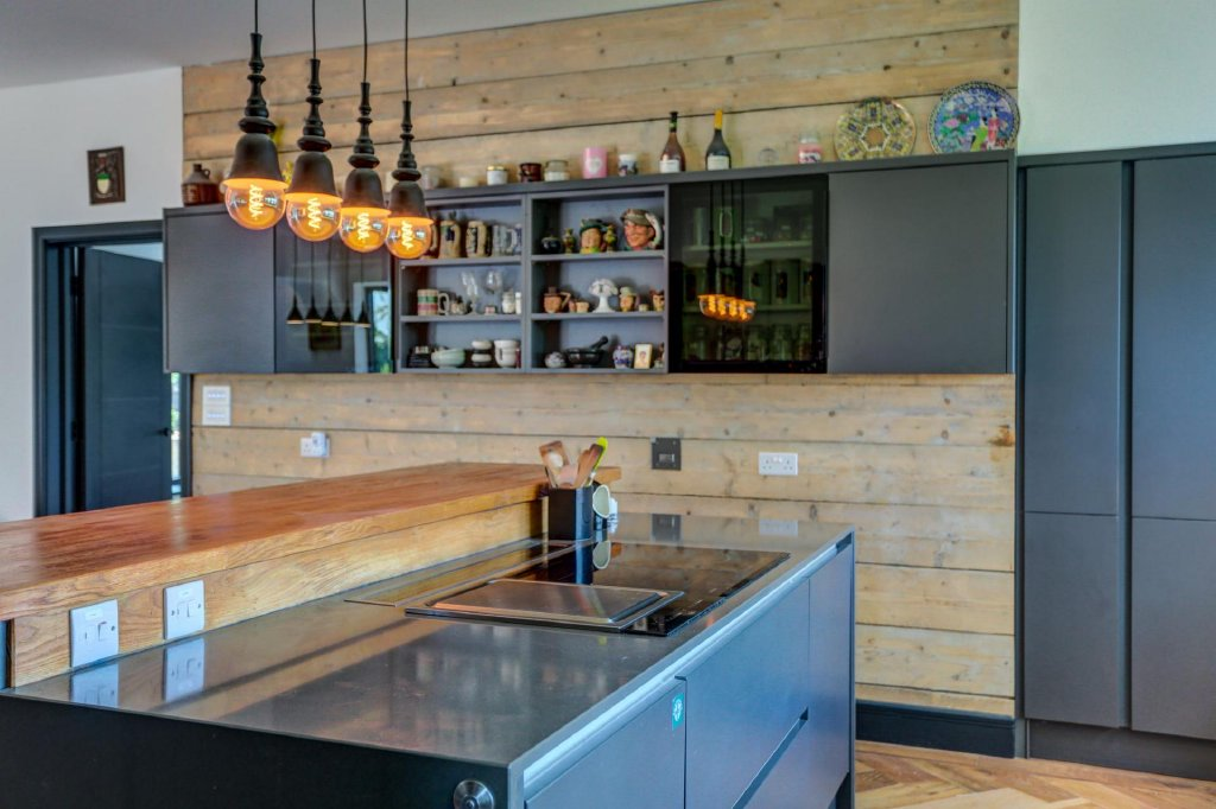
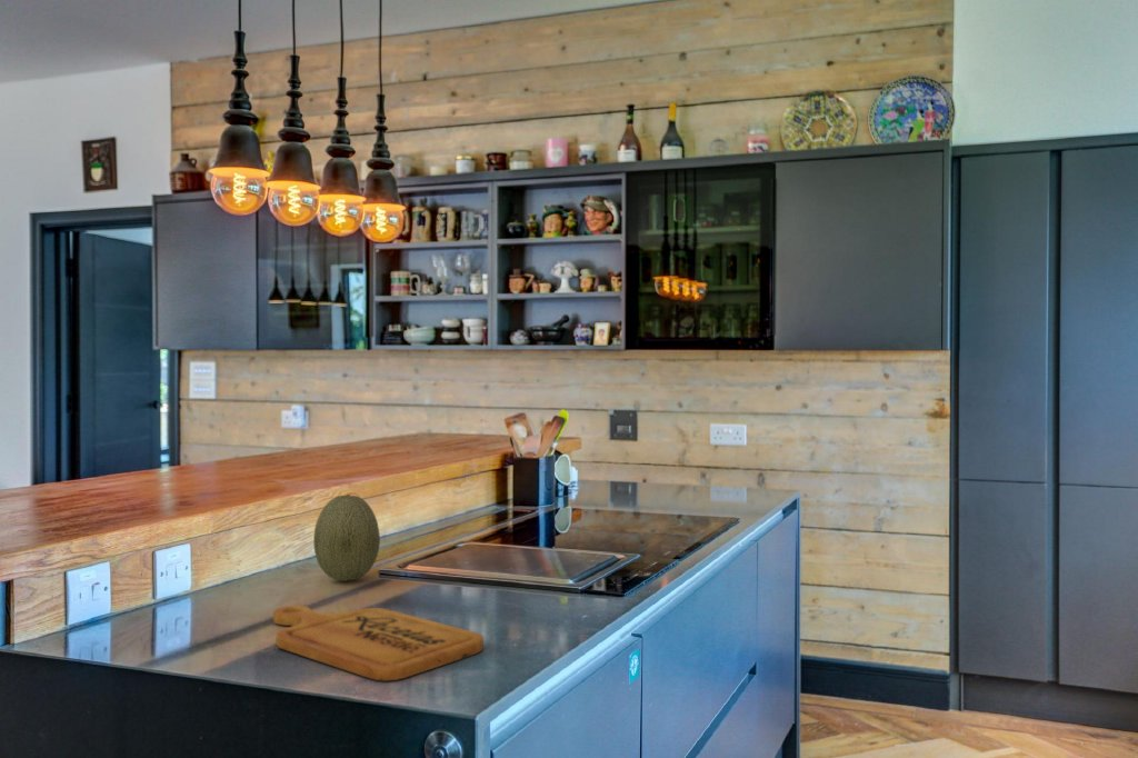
+ cutting board [272,605,485,681]
+ fruit [312,493,381,582]
